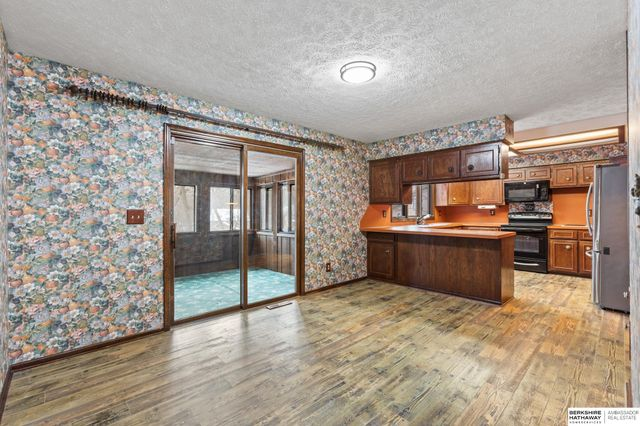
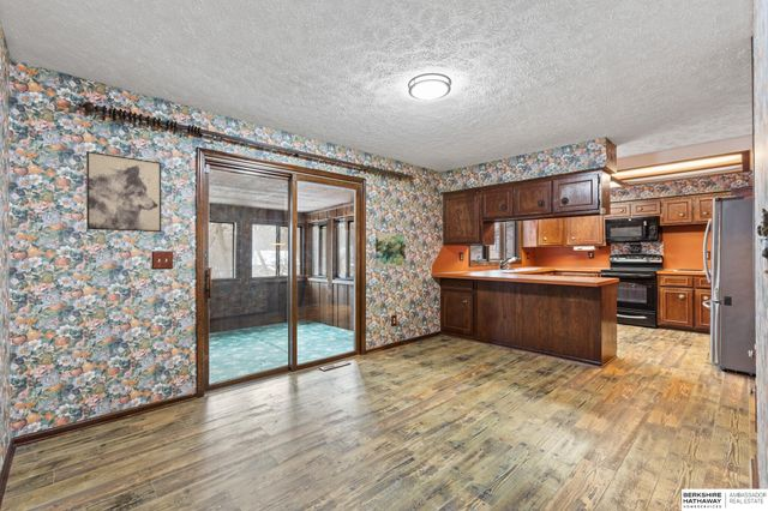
+ wall art [85,150,162,233]
+ wall art [374,232,407,269]
